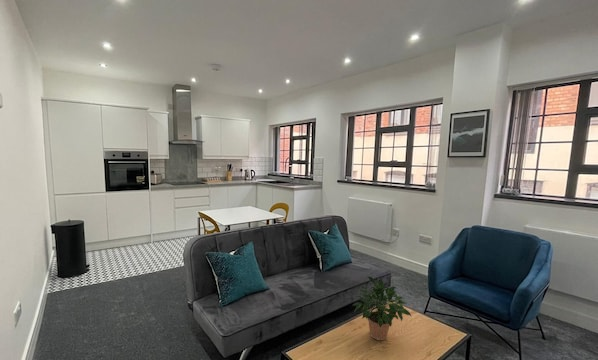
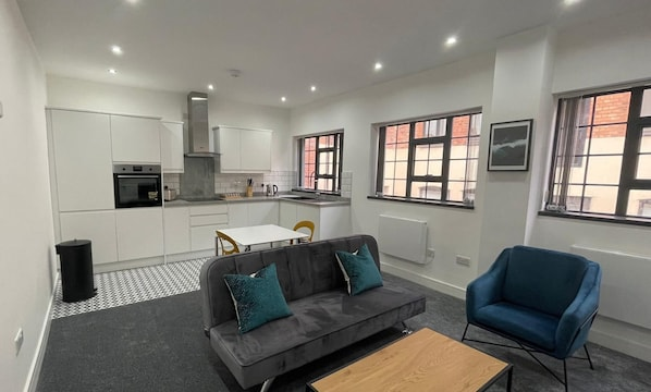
- potted plant [352,275,412,341]
